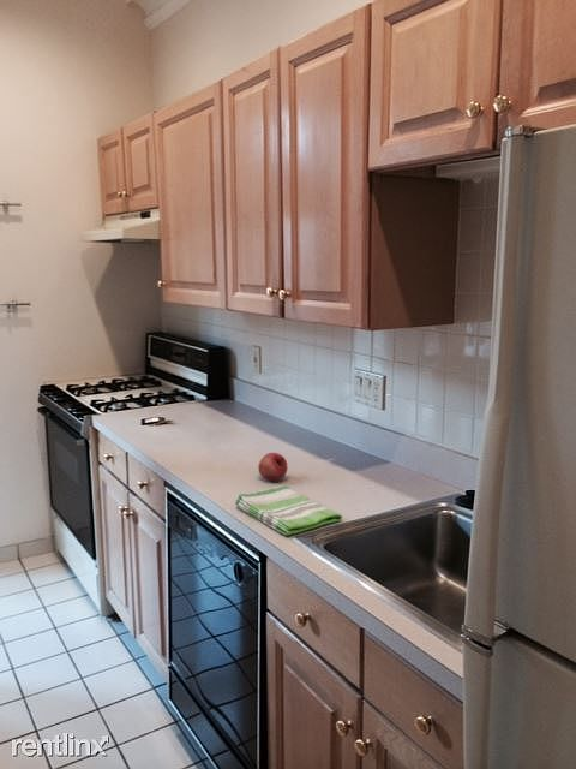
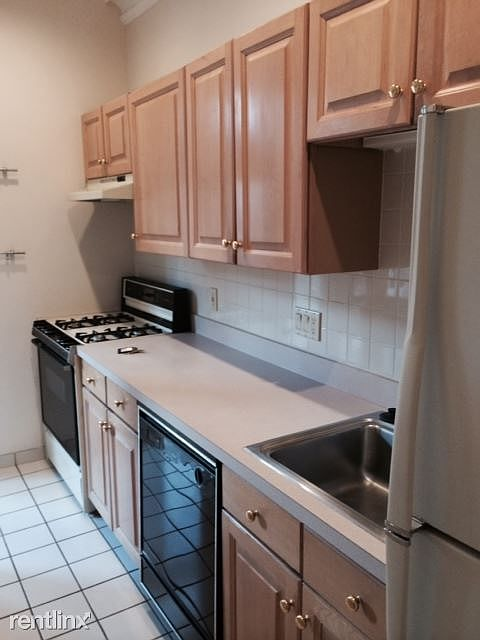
- dish towel [234,484,343,536]
- fruit [257,452,289,482]
